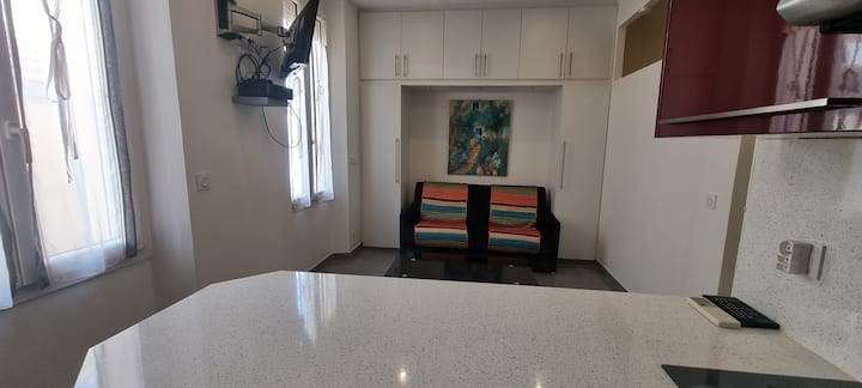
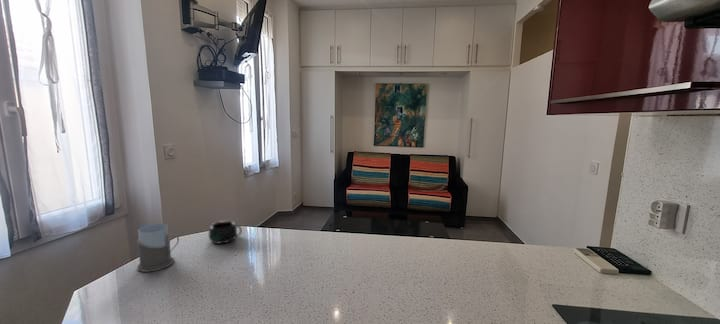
+ mug [136,223,180,273]
+ mug [208,220,243,244]
